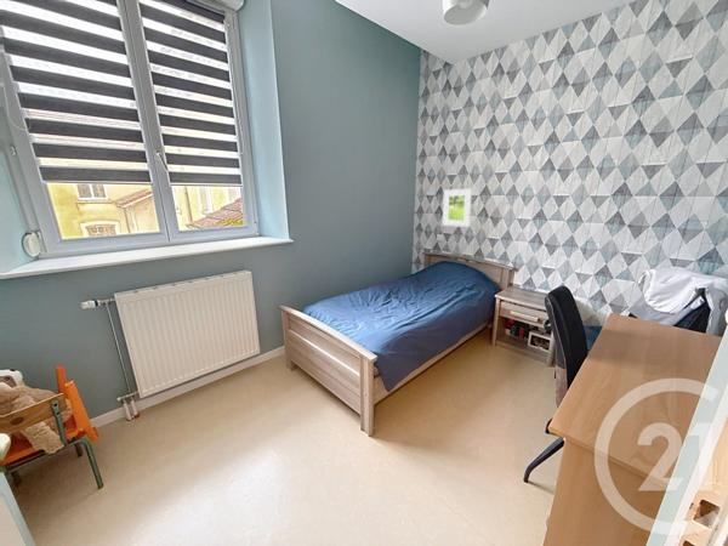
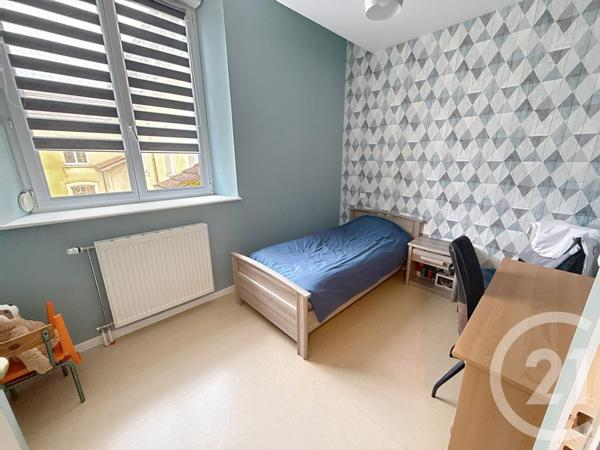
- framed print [442,188,473,228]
